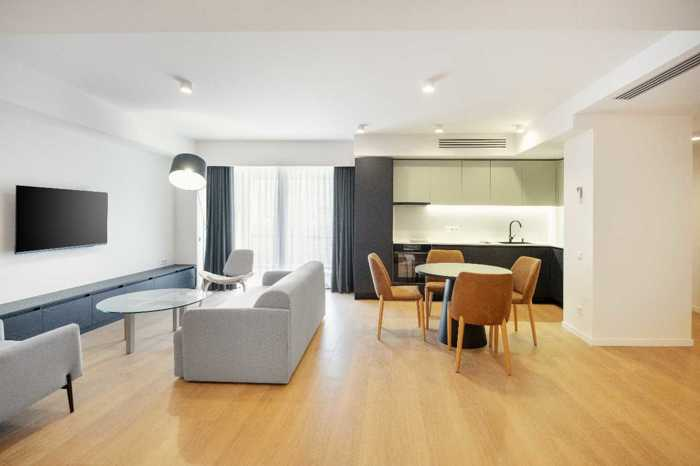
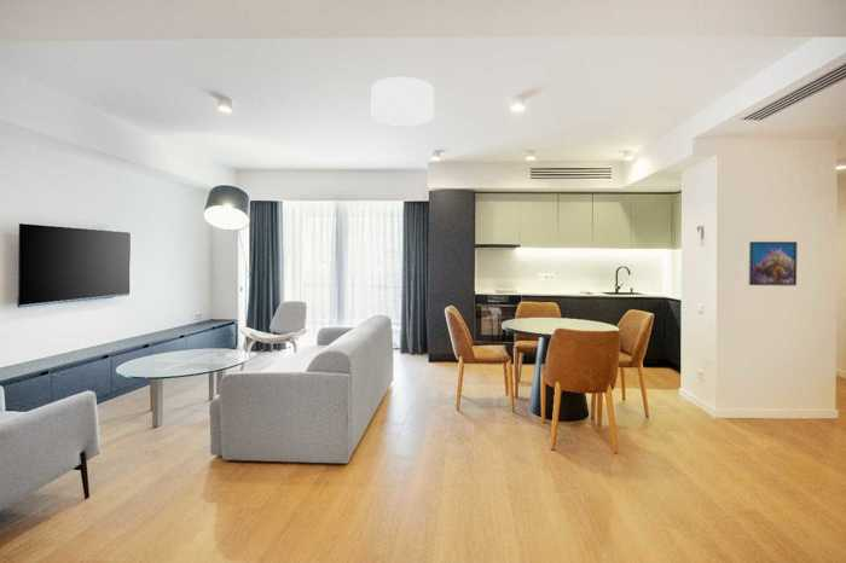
+ ceiling light [371,76,435,127]
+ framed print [748,240,799,286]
